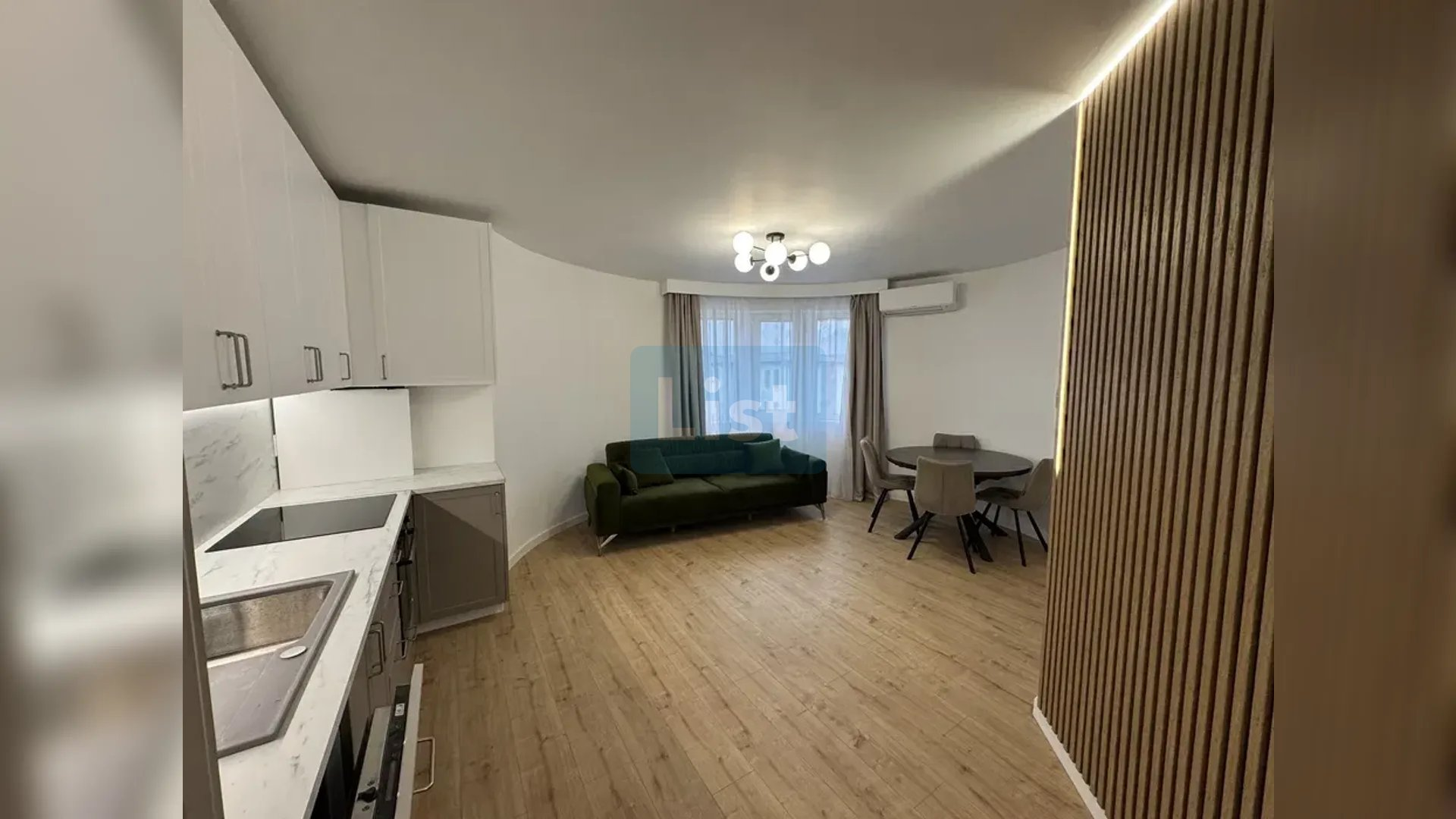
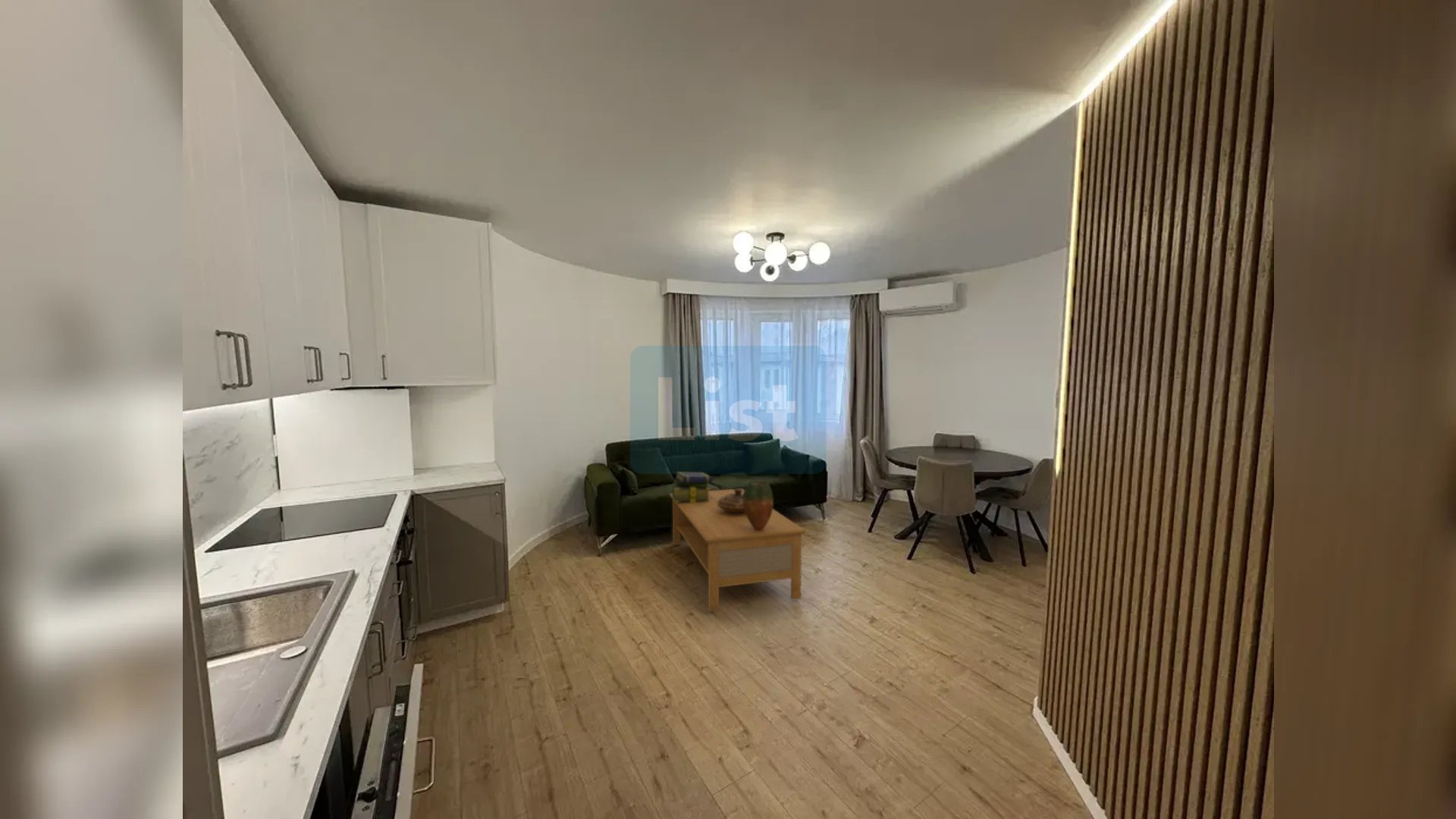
+ decorative bowl [717,488,745,513]
+ vase [742,480,774,531]
+ stack of books [672,471,713,503]
+ coffee table [669,488,807,612]
